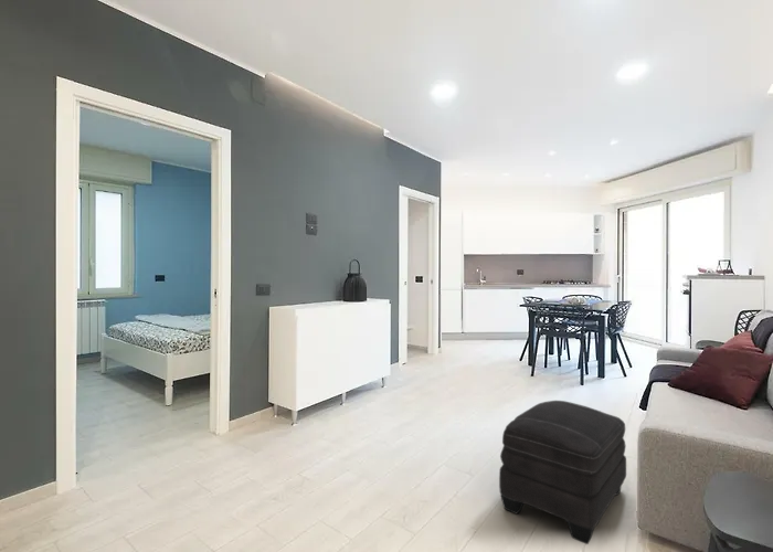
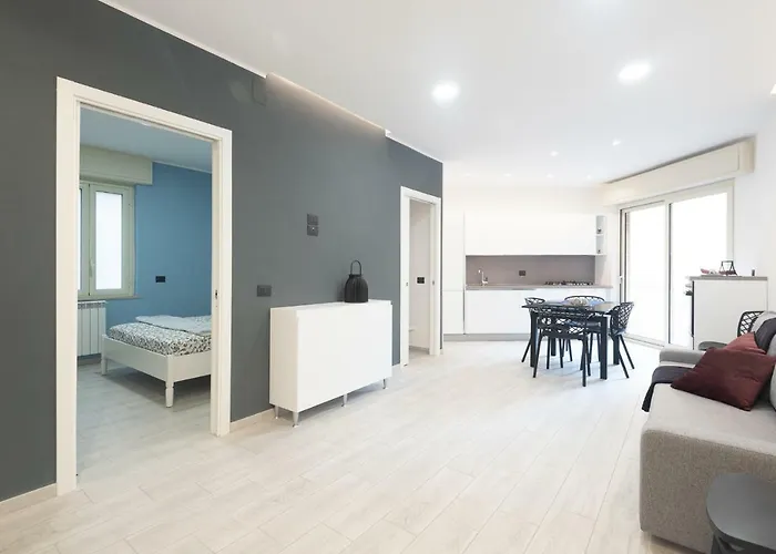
- ottoman [498,400,627,545]
